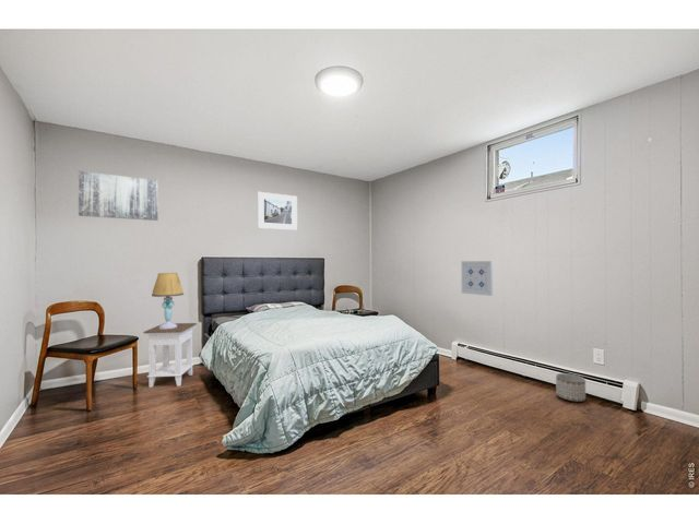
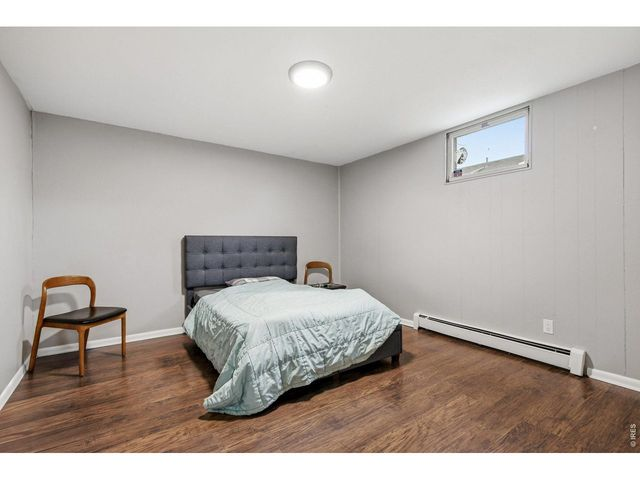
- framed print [257,191,298,231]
- planter [555,372,587,403]
- nightstand [142,322,198,389]
- wall art [460,260,494,297]
- wall art [78,170,159,222]
- table lamp [151,272,185,329]
